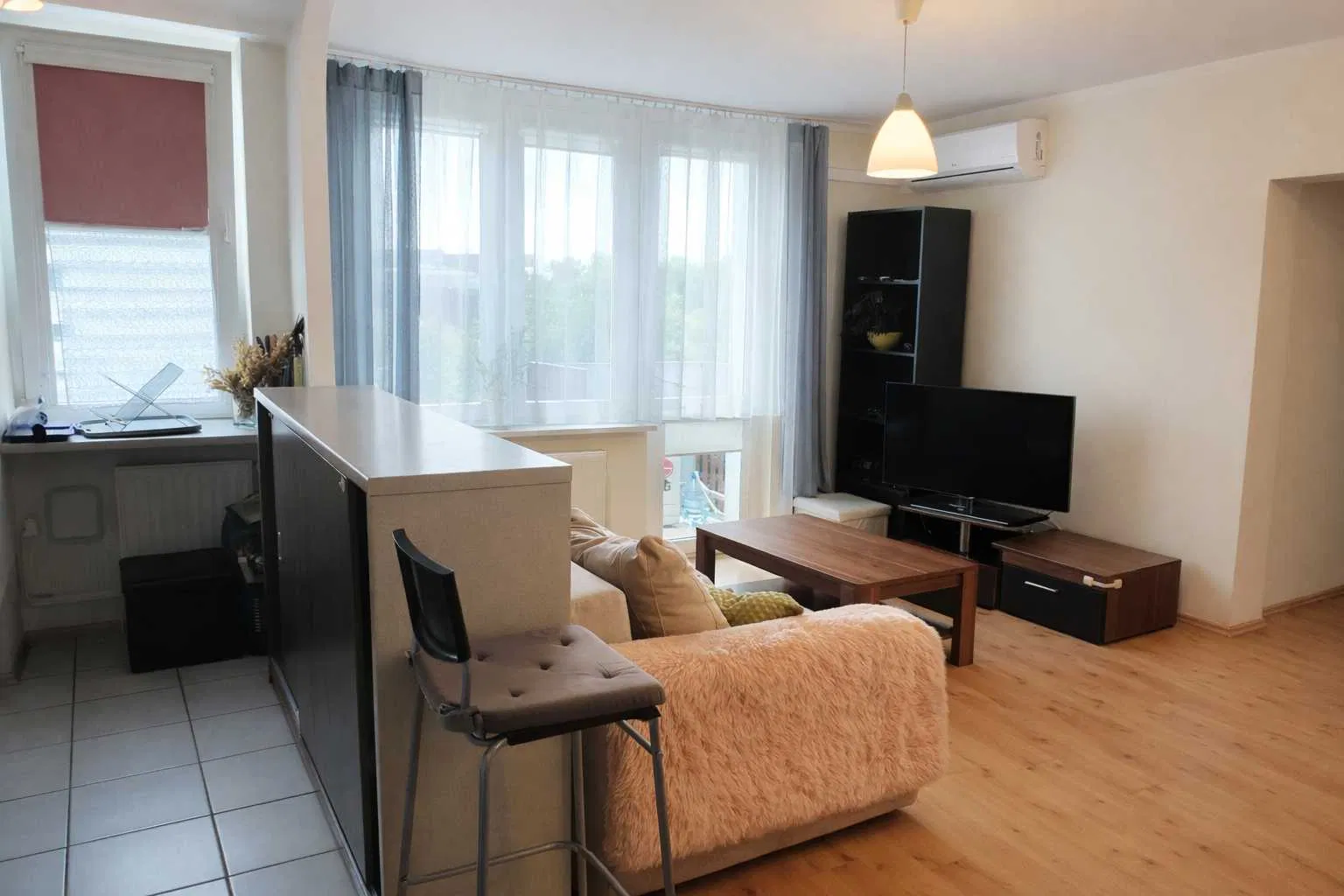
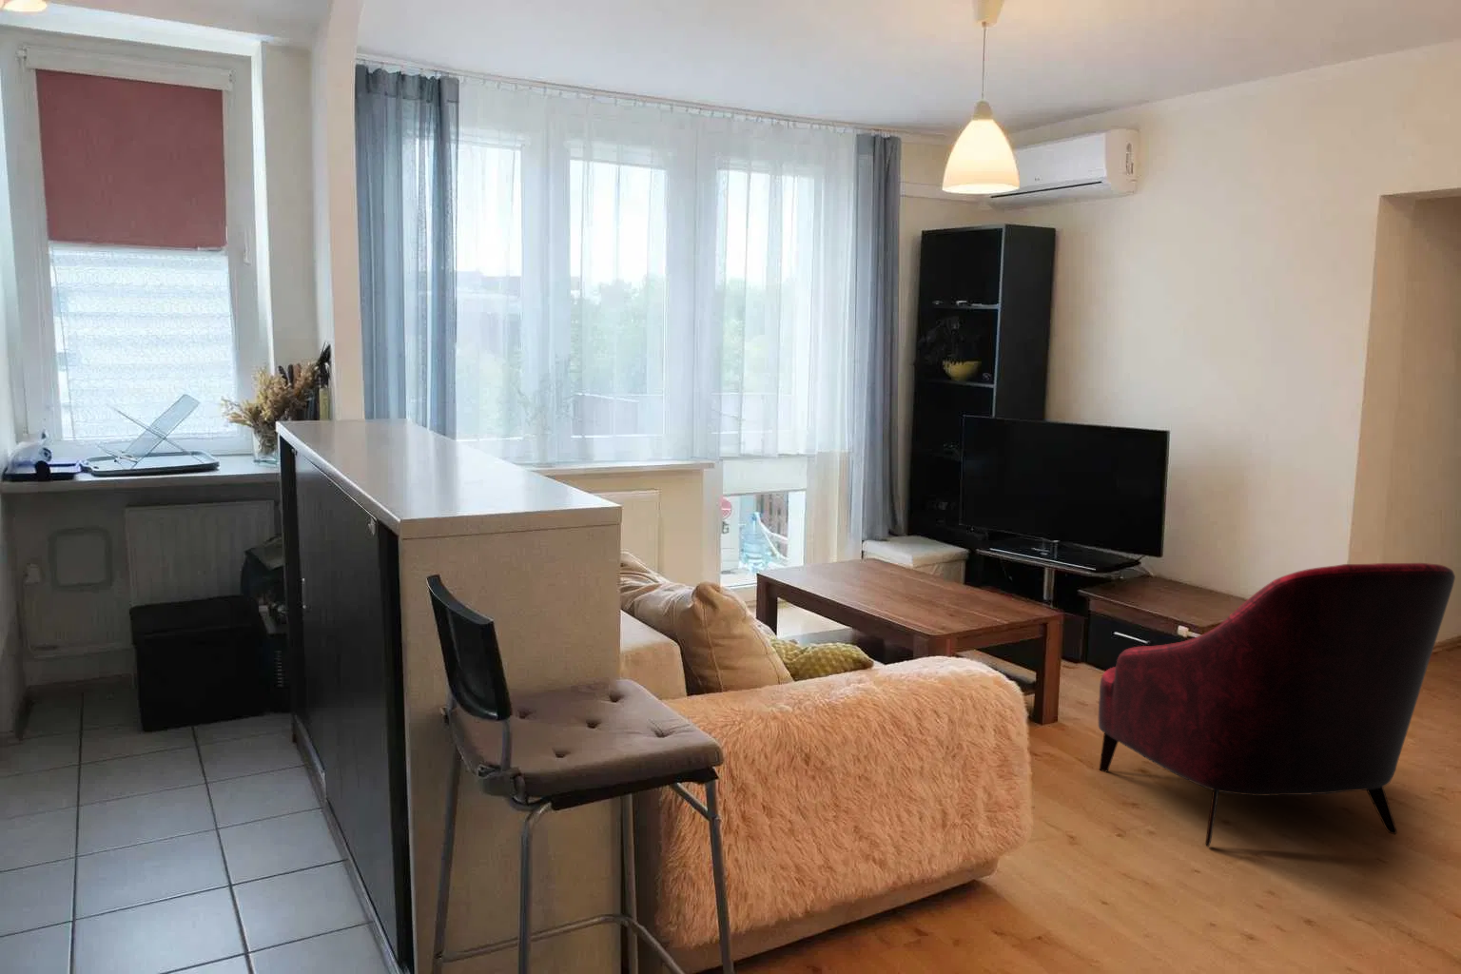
+ armchair [1098,562,1457,849]
